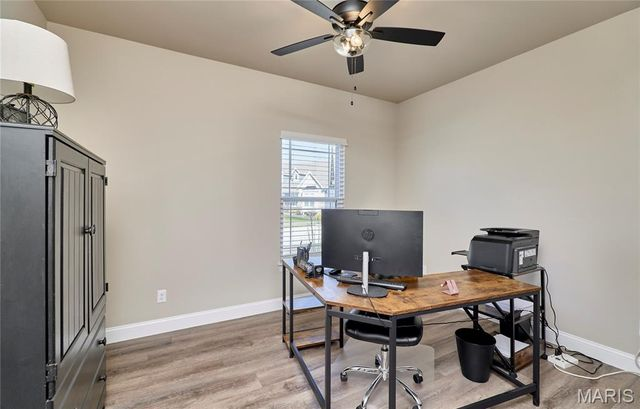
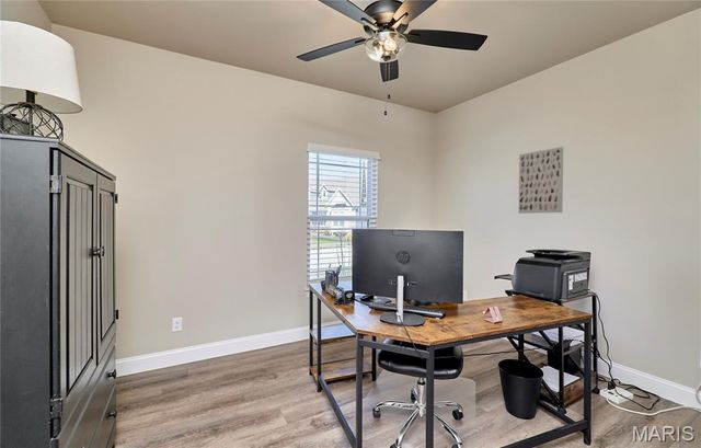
+ wall art [518,146,564,215]
